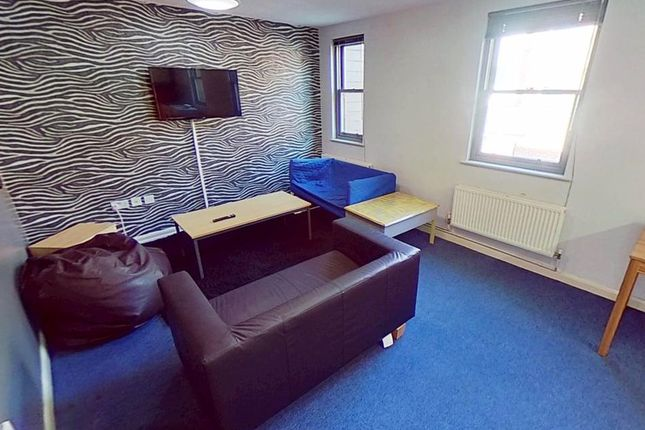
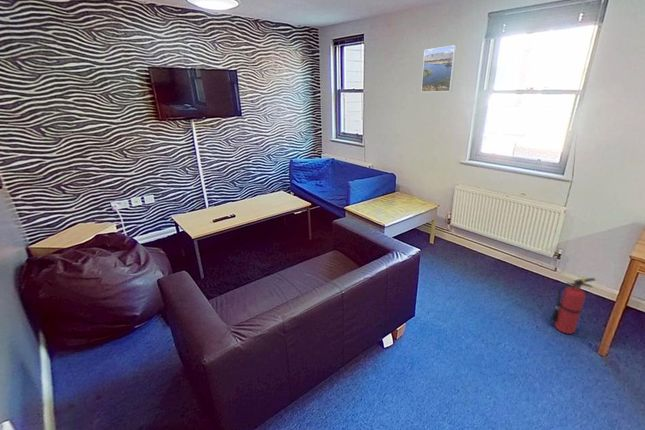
+ fire extinguisher [550,276,597,335]
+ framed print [420,44,457,93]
